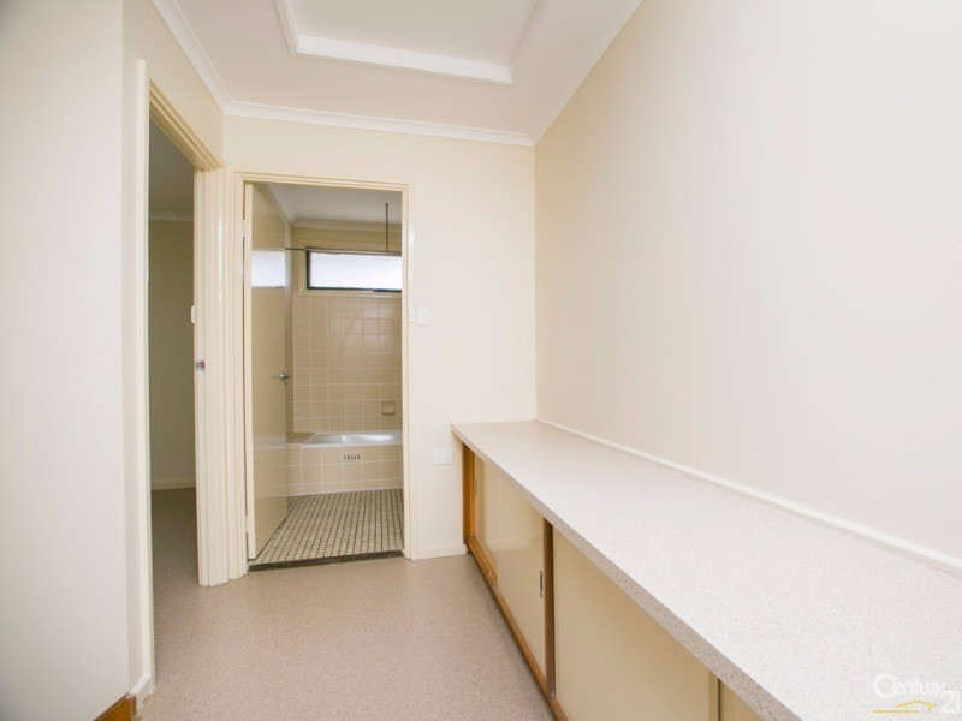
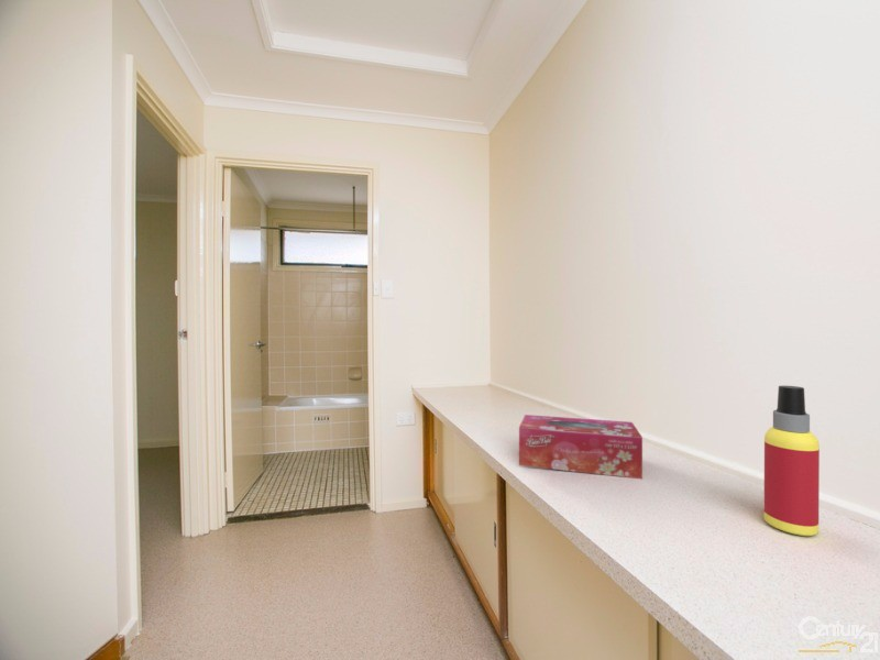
+ spray bottle [763,385,821,537]
+ tissue box [518,414,644,480]
